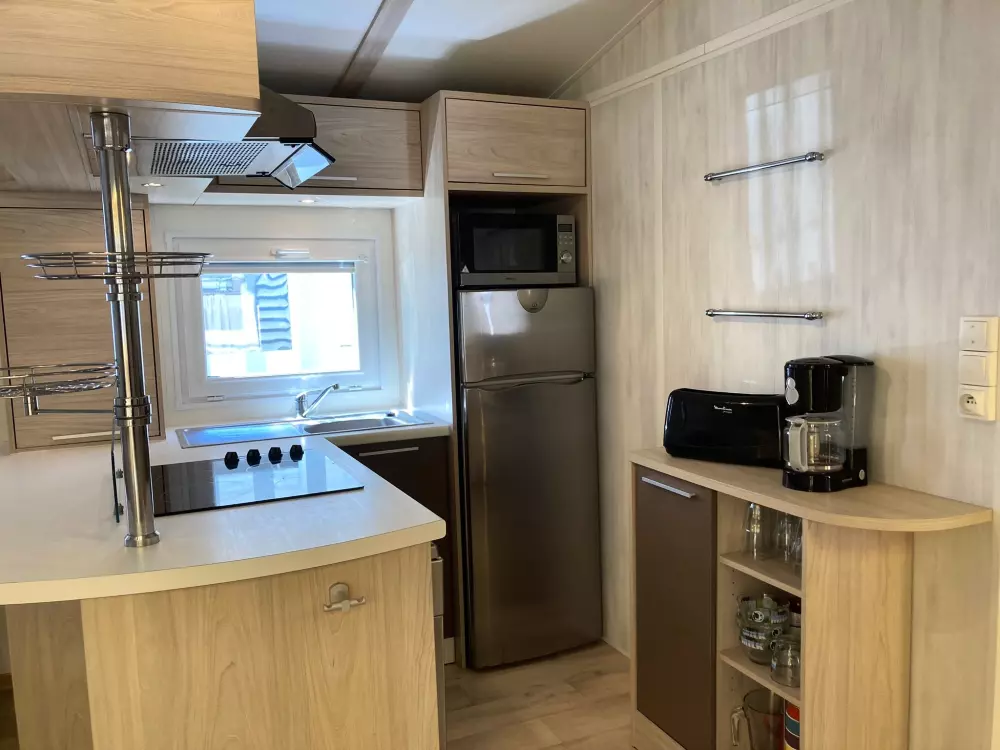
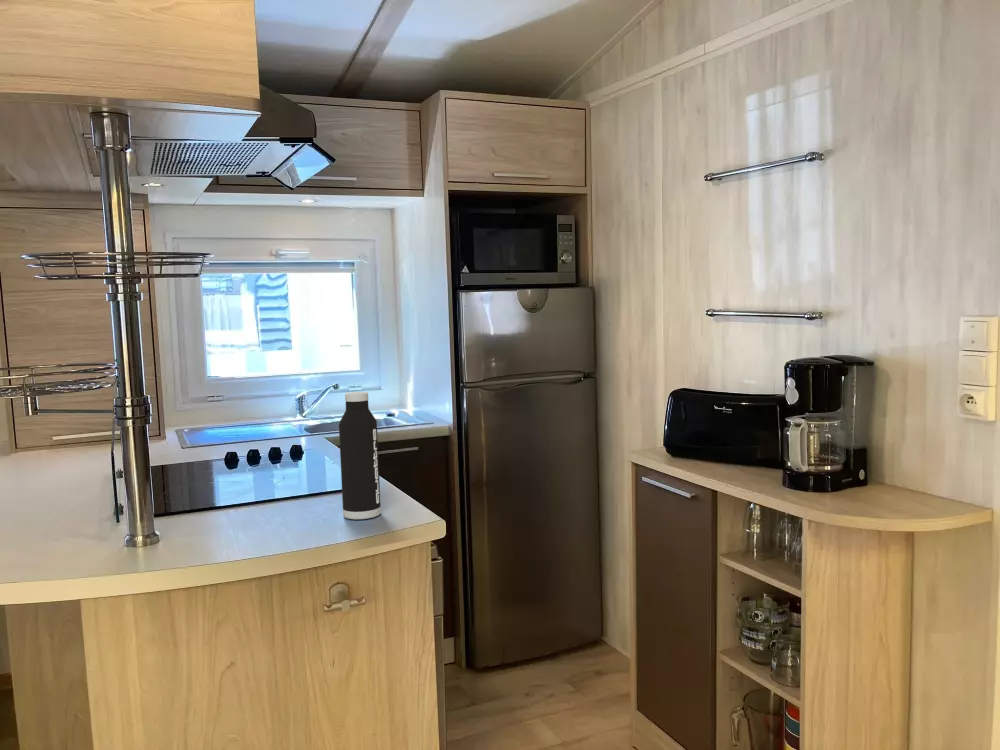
+ water bottle [338,391,382,520]
